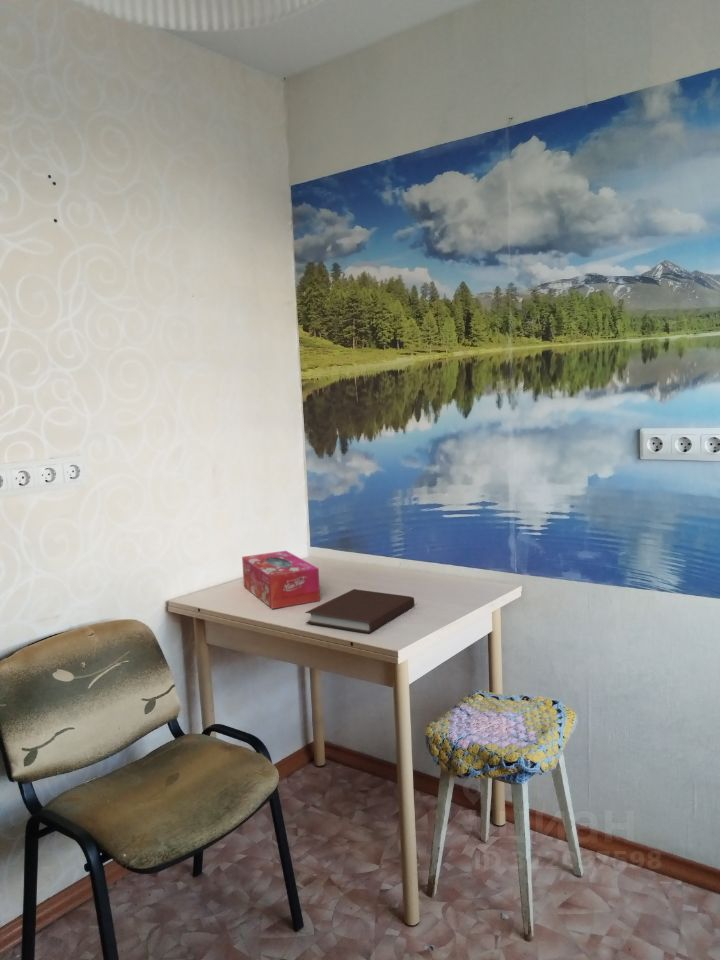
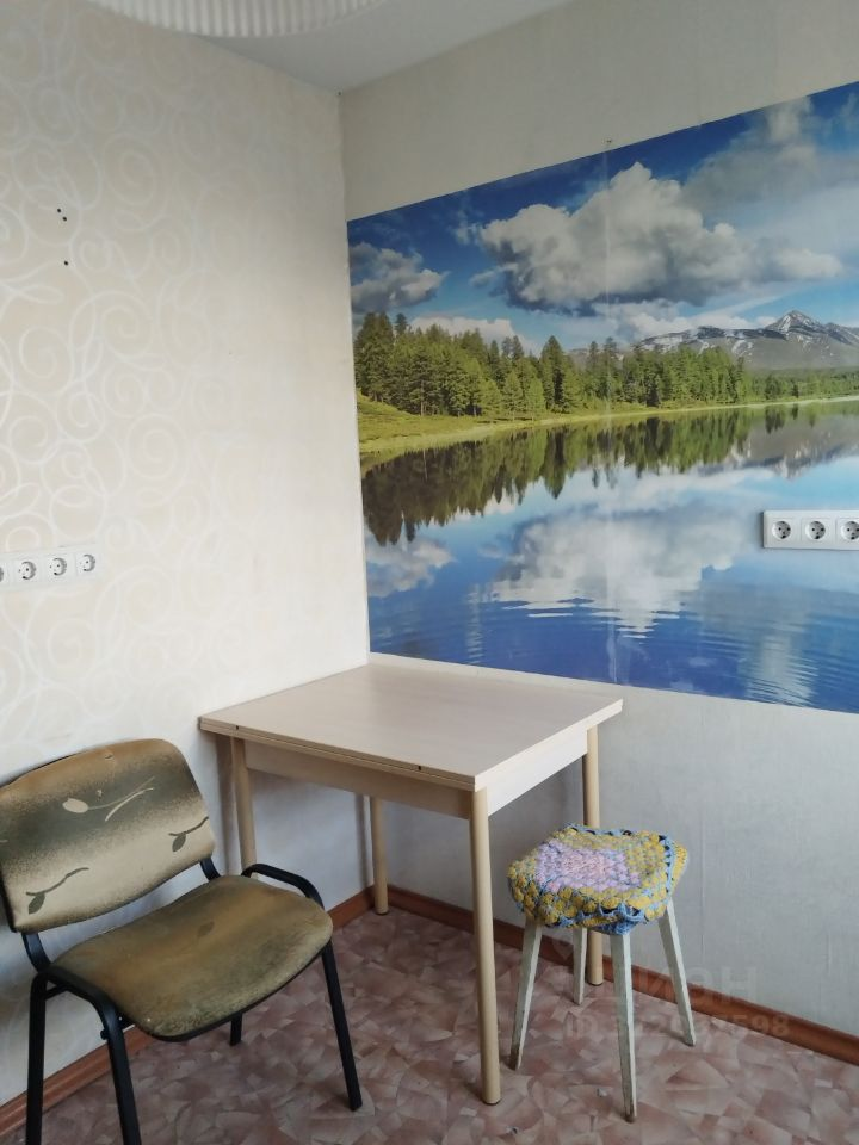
- notebook [304,588,415,634]
- tissue box [241,550,321,610]
